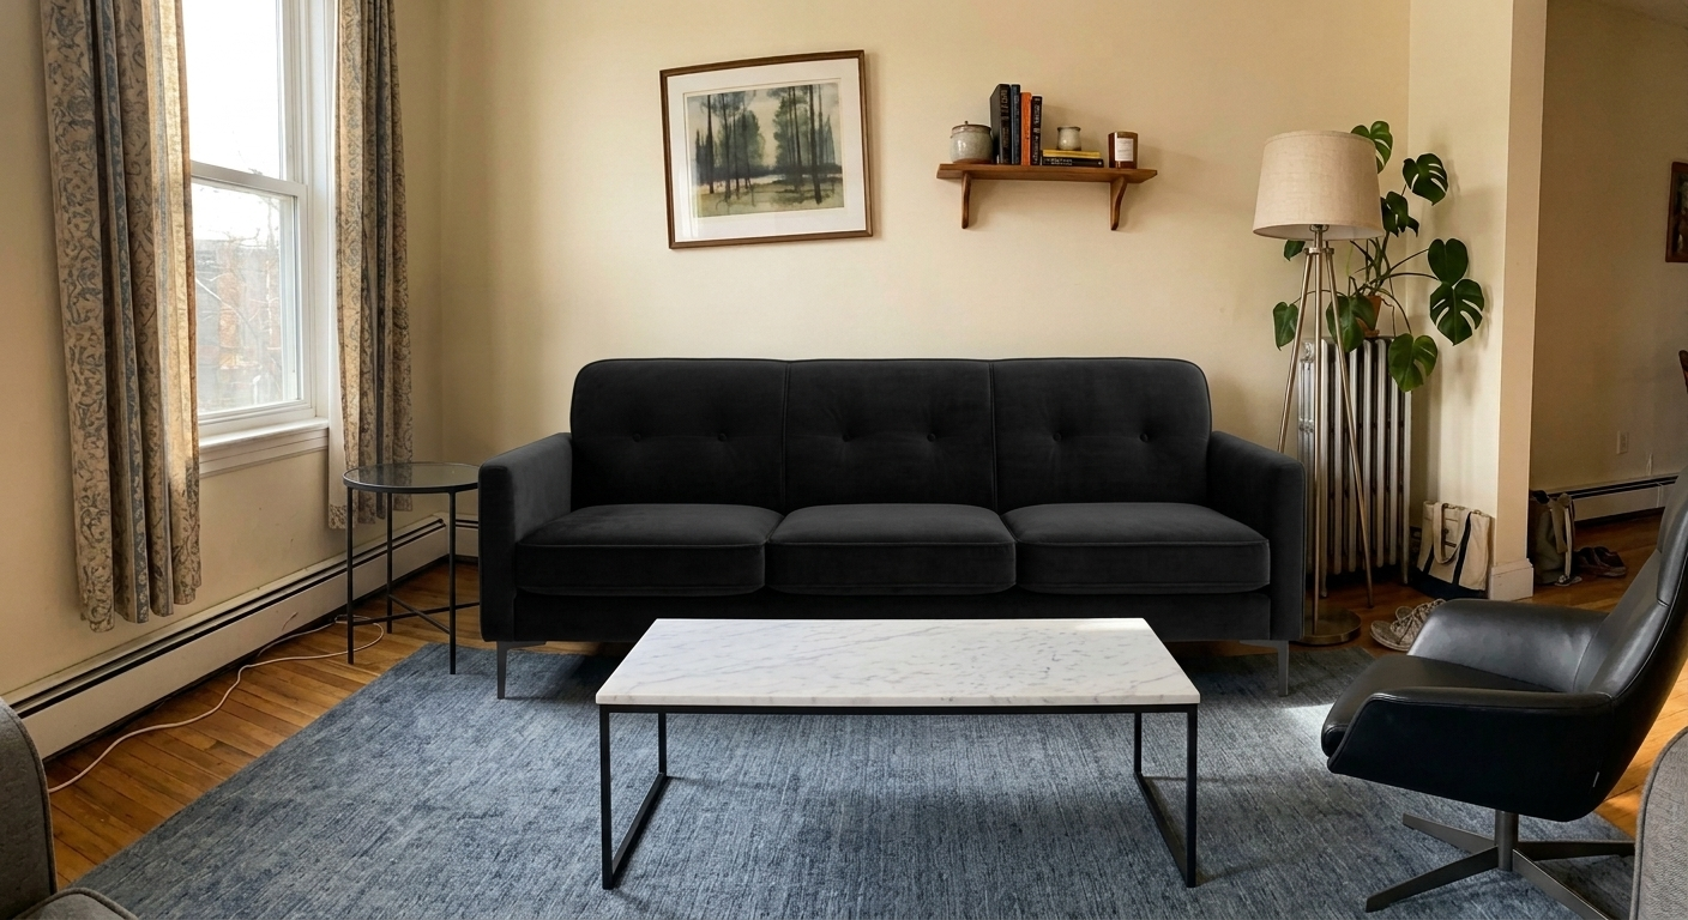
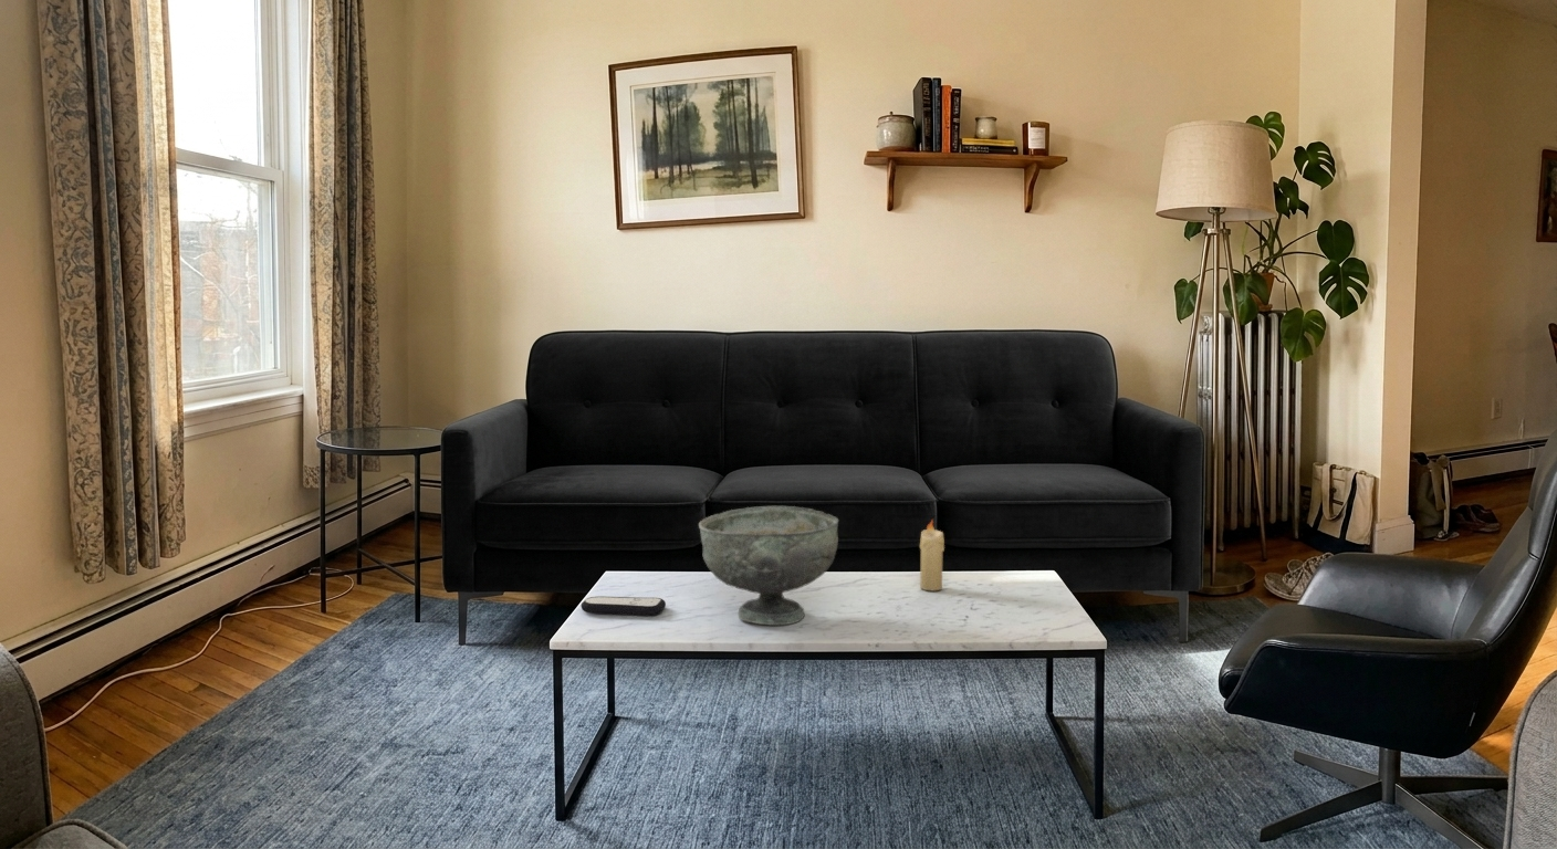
+ candle [919,518,945,591]
+ remote control [579,595,667,617]
+ decorative bowl [698,505,839,626]
